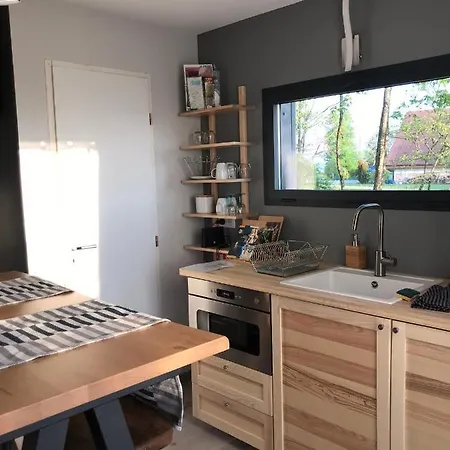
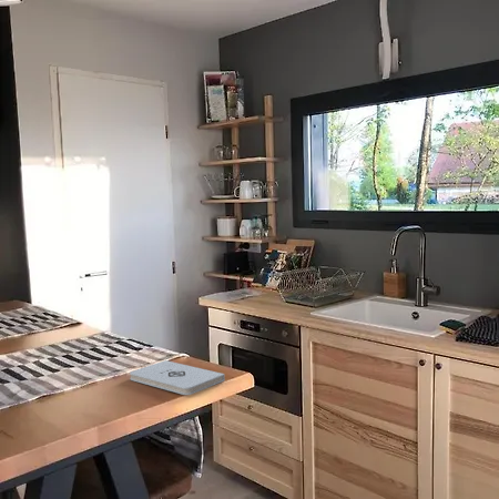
+ notepad [129,359,226,396]
